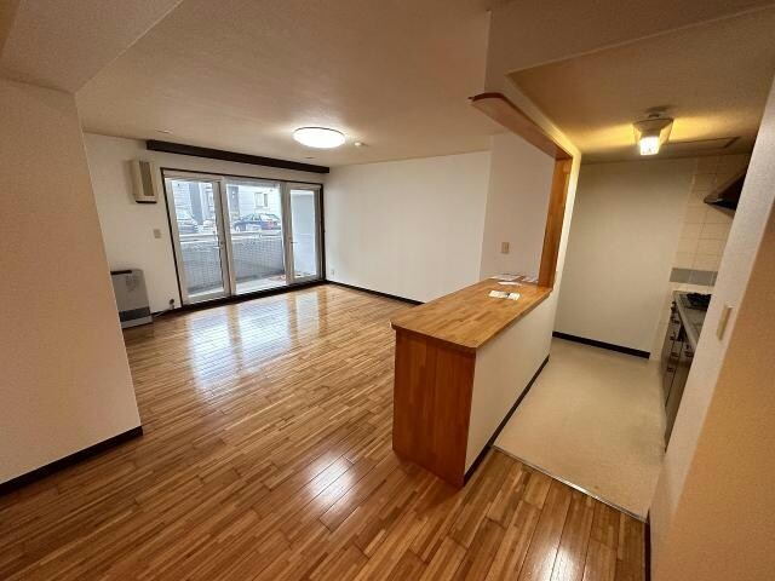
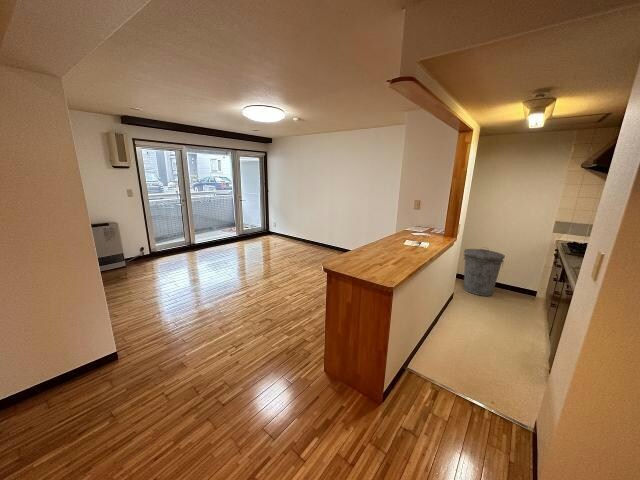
+ trash can [463,246,506,297]
